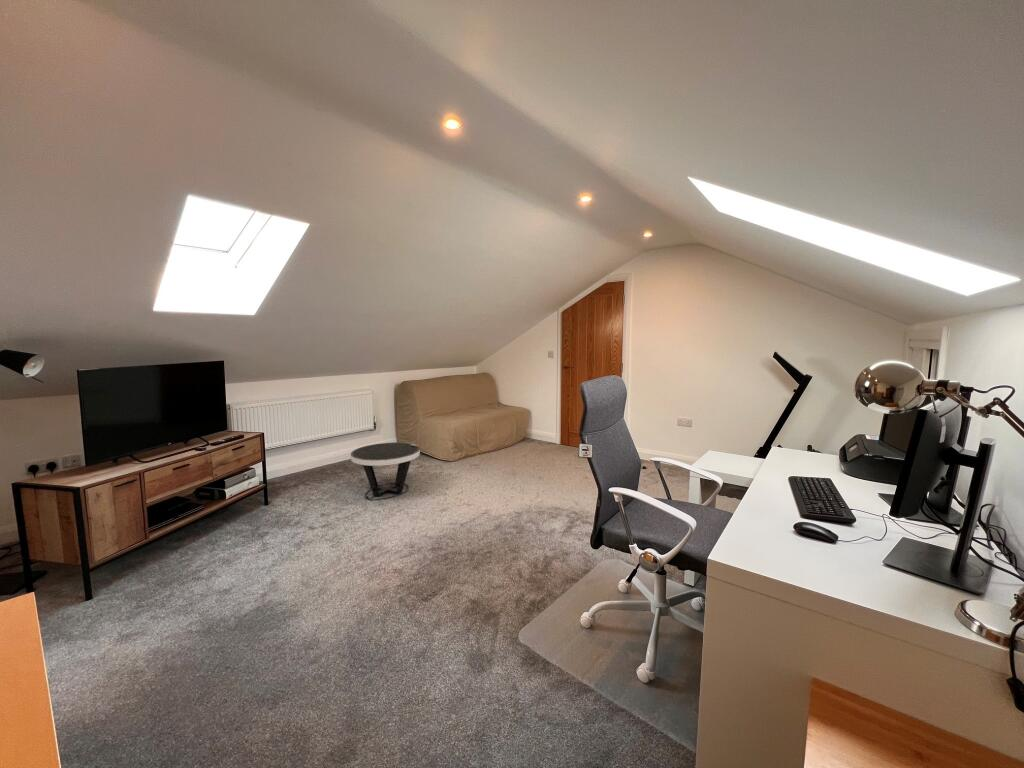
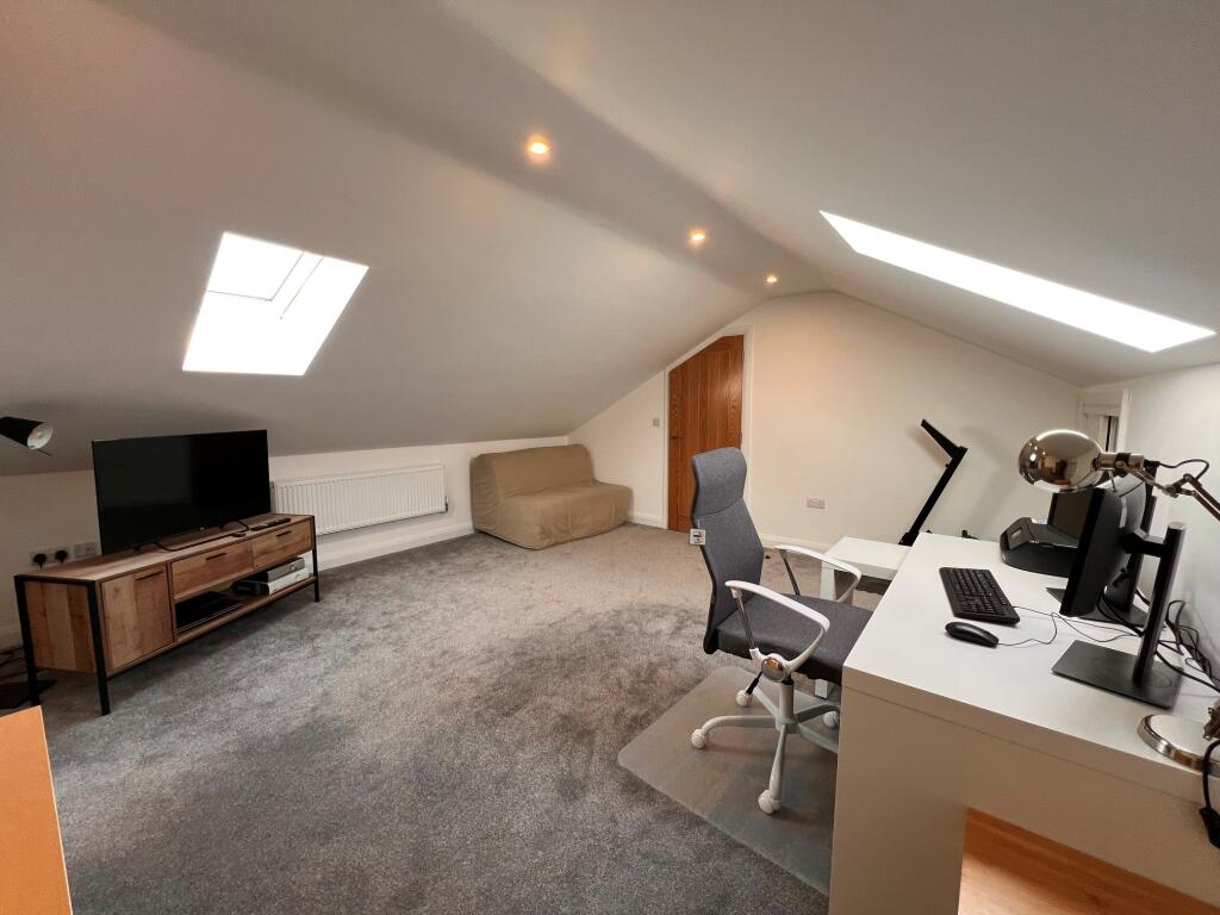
- side table [350,442,421,501]
